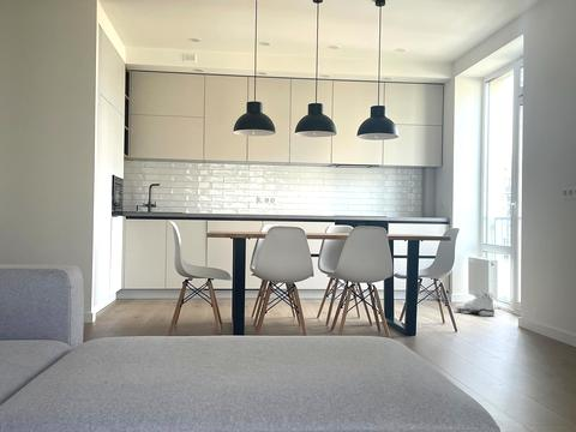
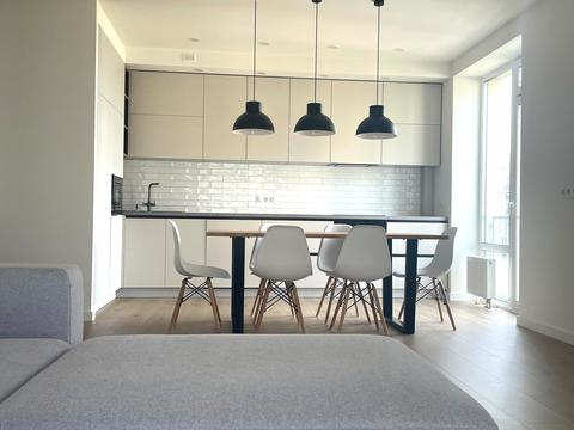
- sneaker [454,289,496,317]
